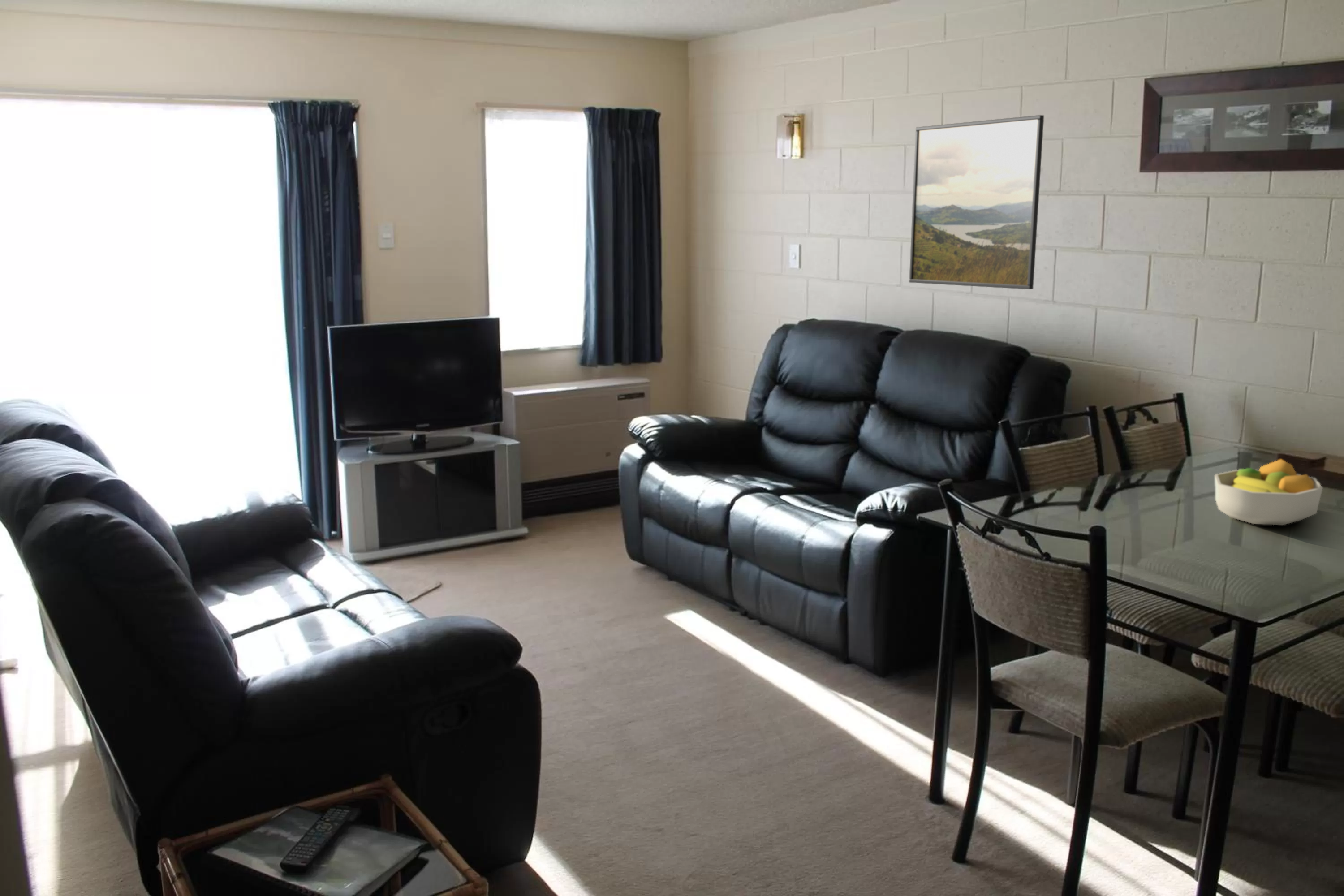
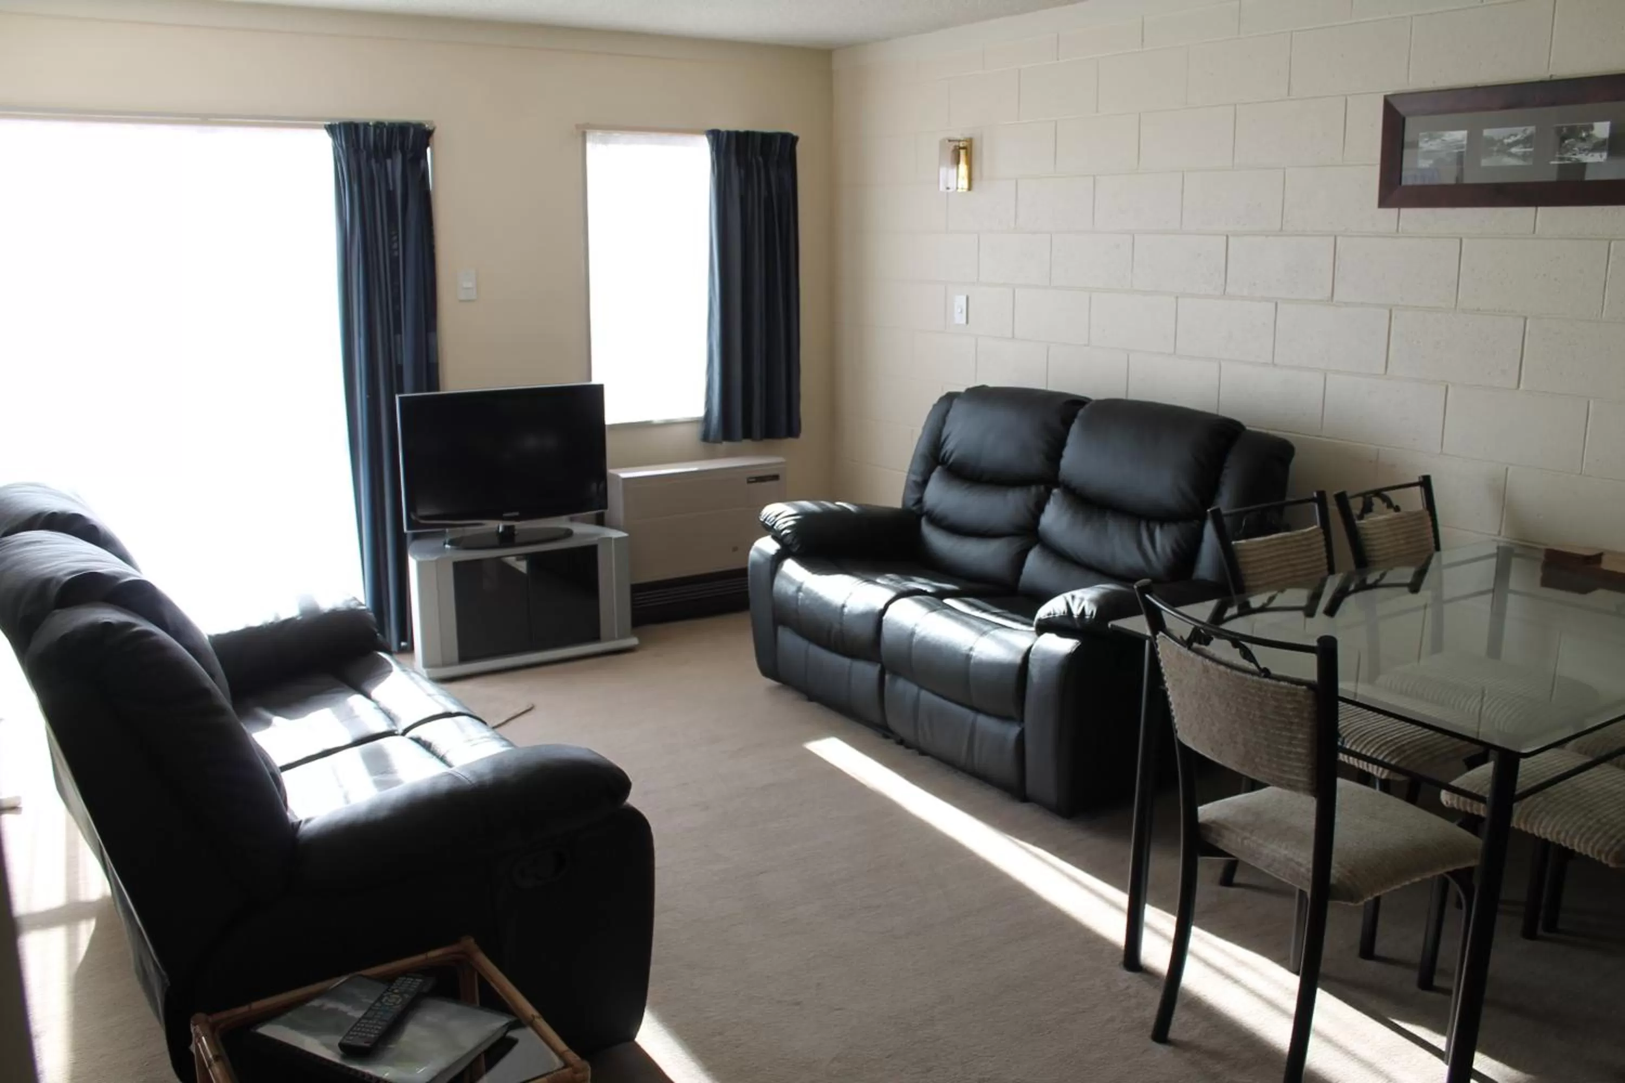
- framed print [909,115,1044,290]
- fruit bowl [1214,459,1323,526]
